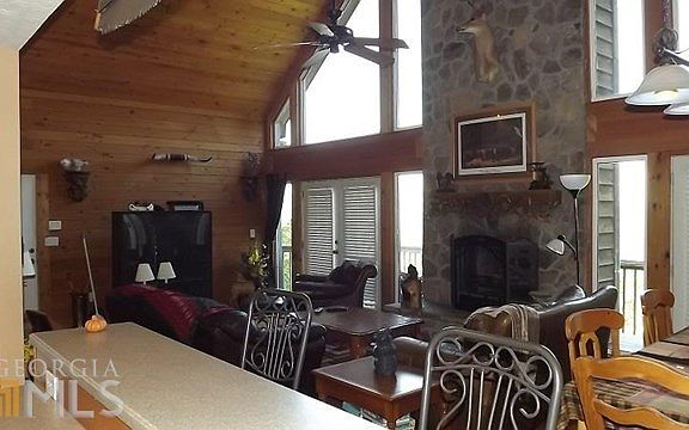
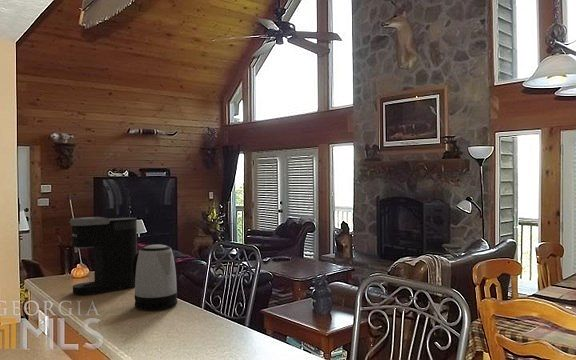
+ kettle [133,244,178,311]
+ coffee maker [68,216,138,296]
